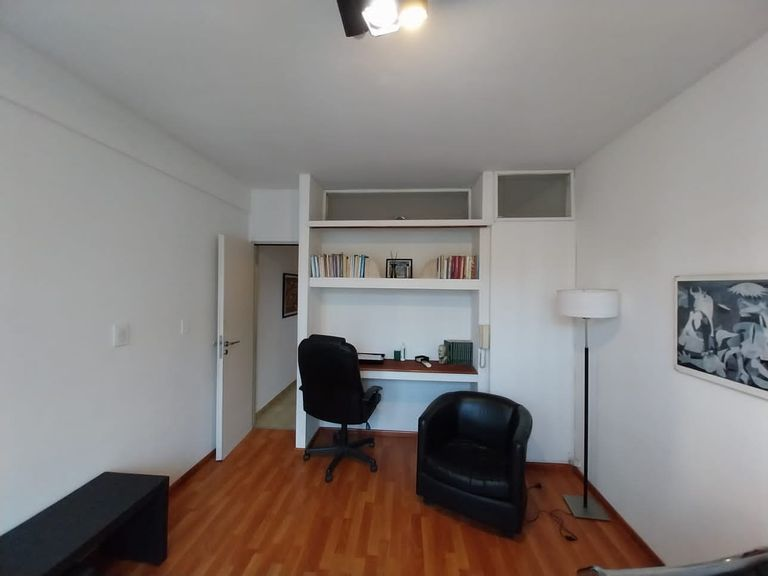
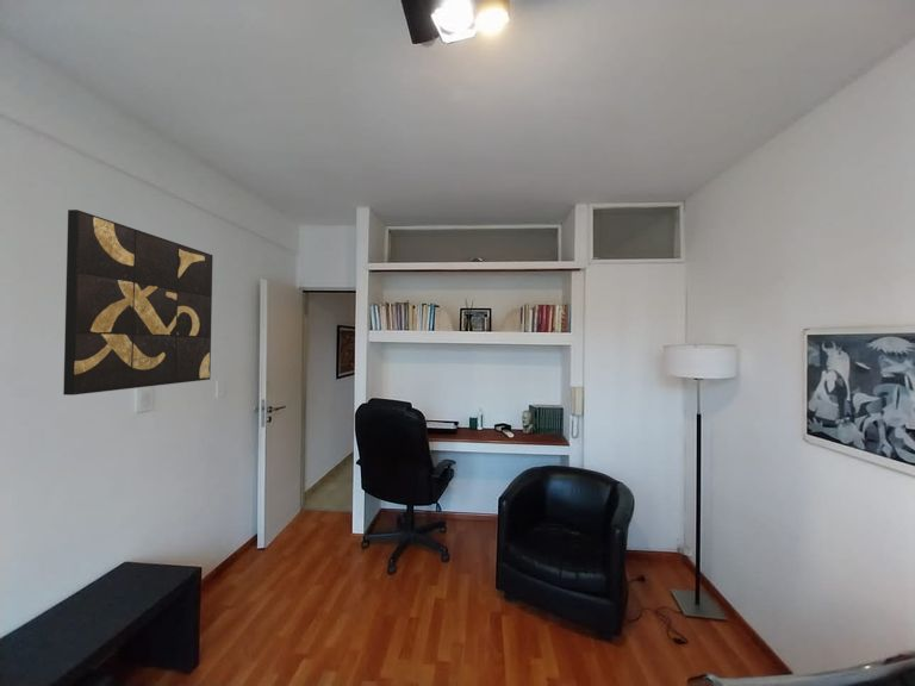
+ wall art [62,208,213,397]
